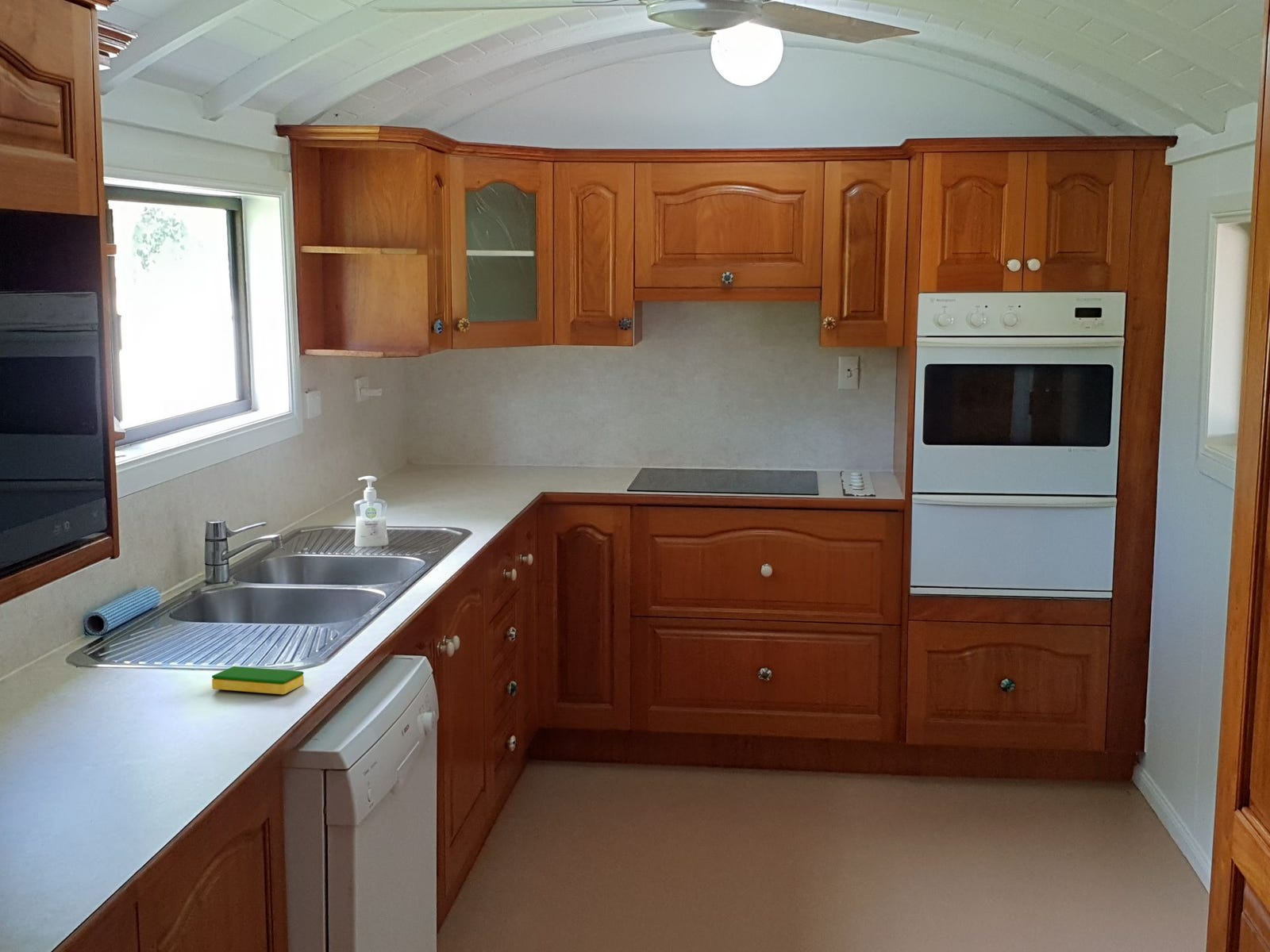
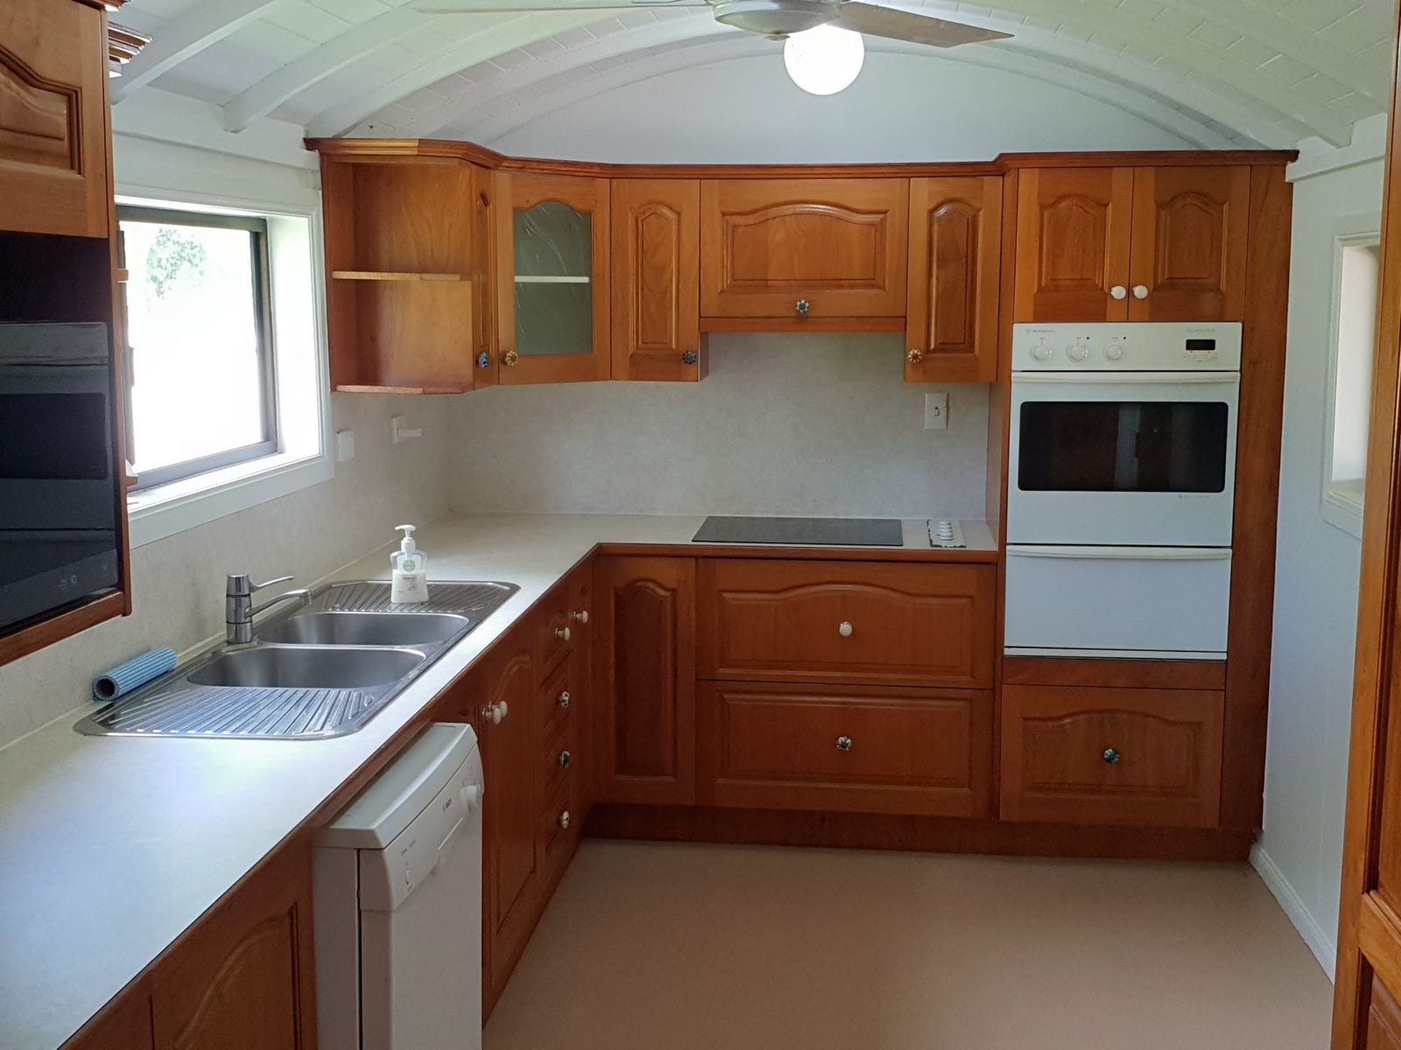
- dish sponge [211,666,305,695]
